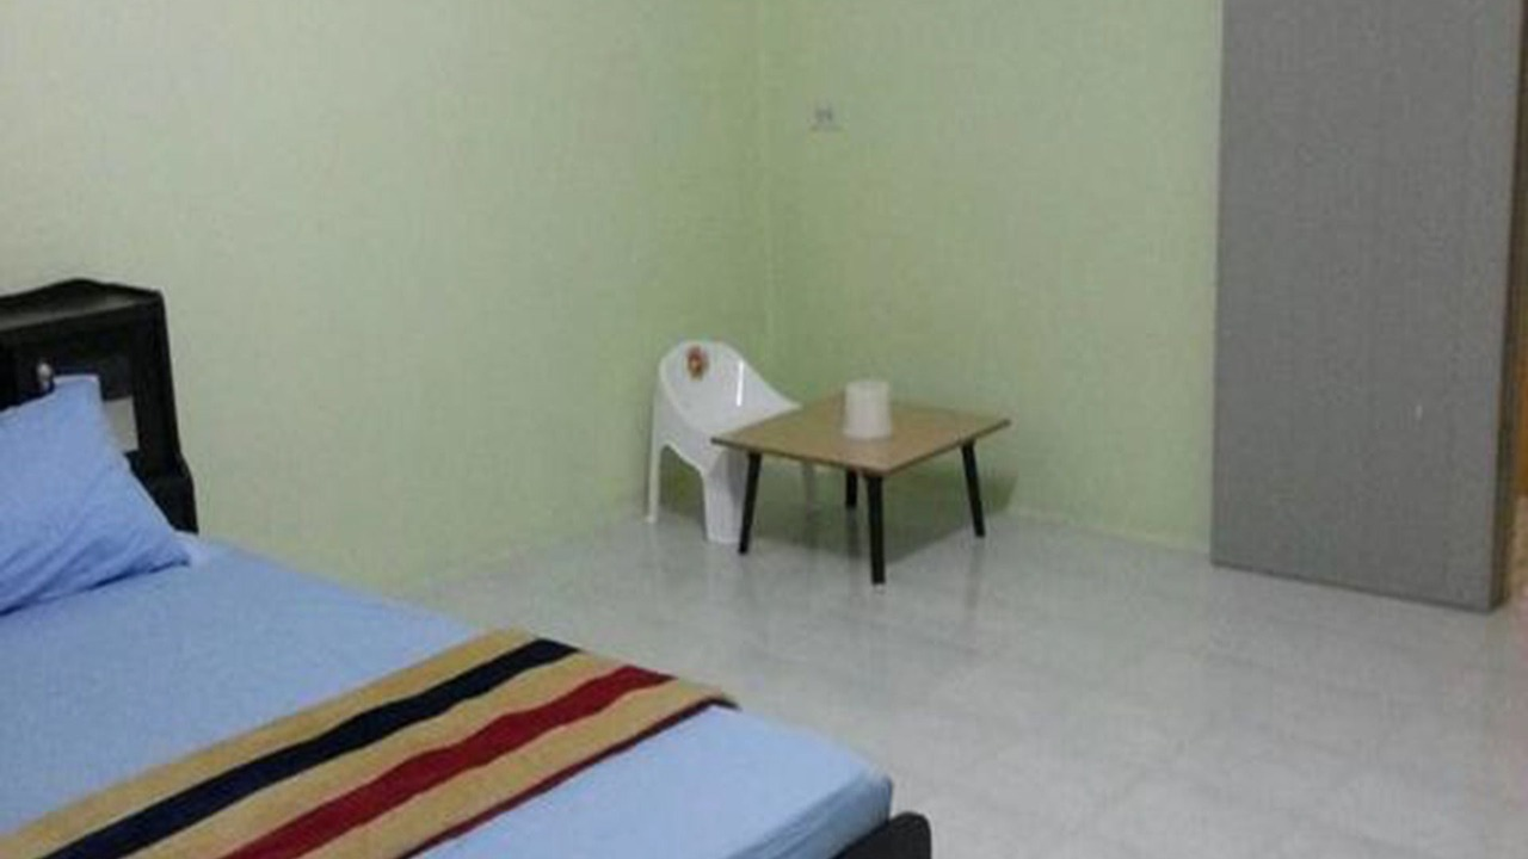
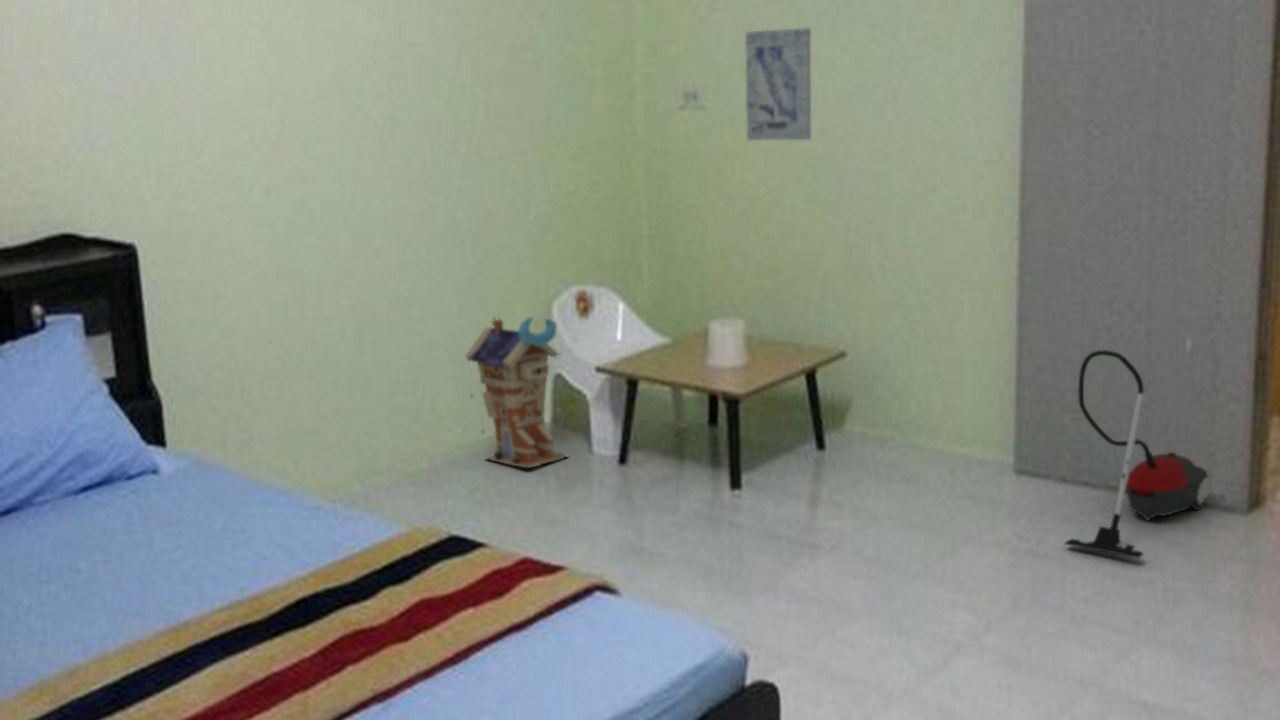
+ toy house [464,316,569,470]
+ wall art [744,27,812,141]
+ vacuum cleaner [1064,349,1209,559]
